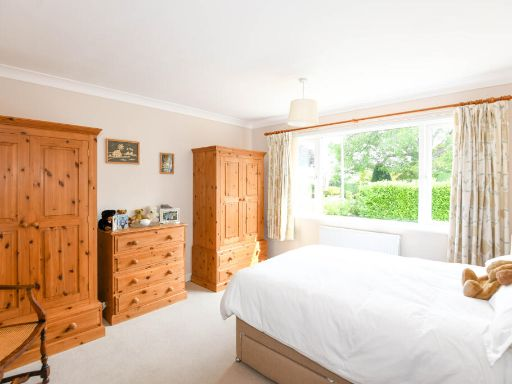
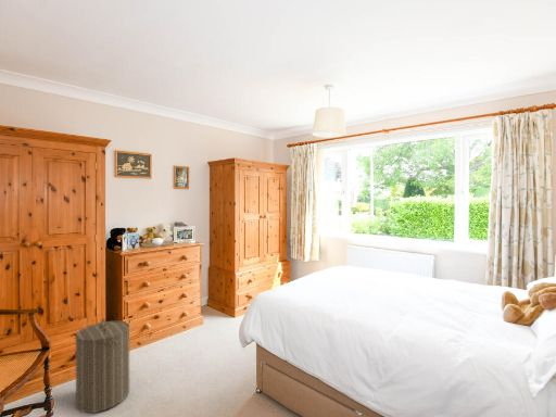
+ laundry hamper [74,317,130,414]
